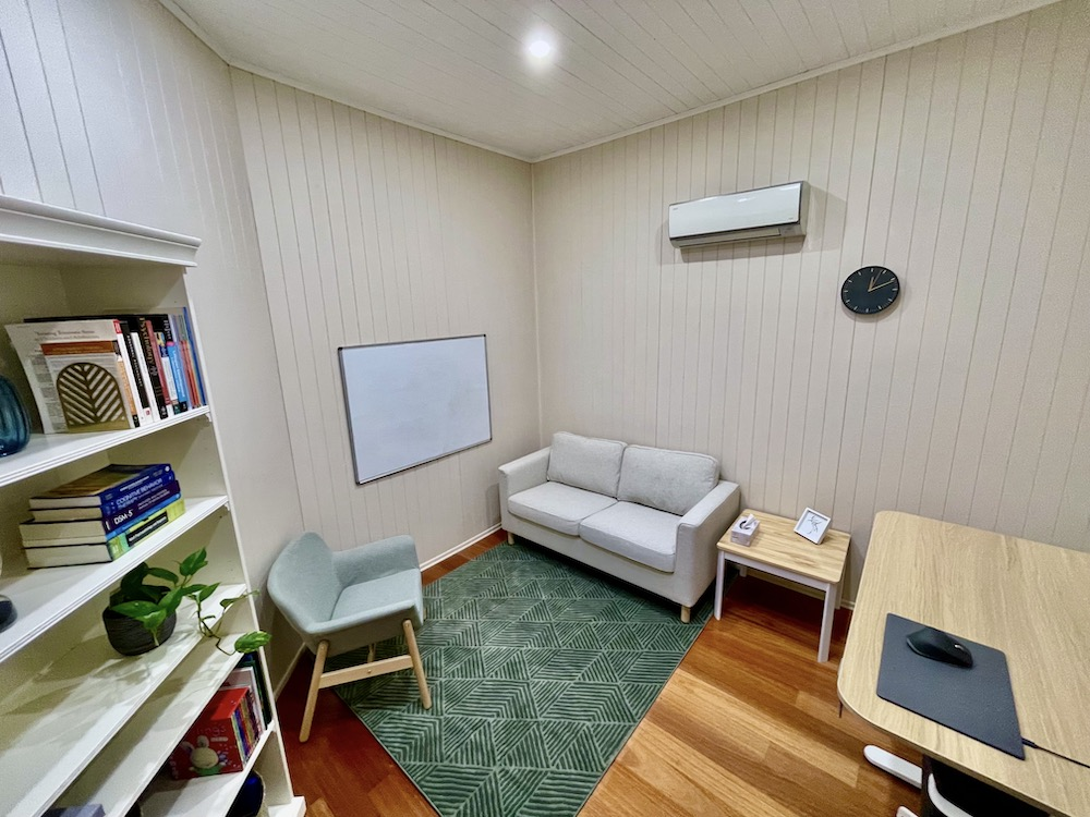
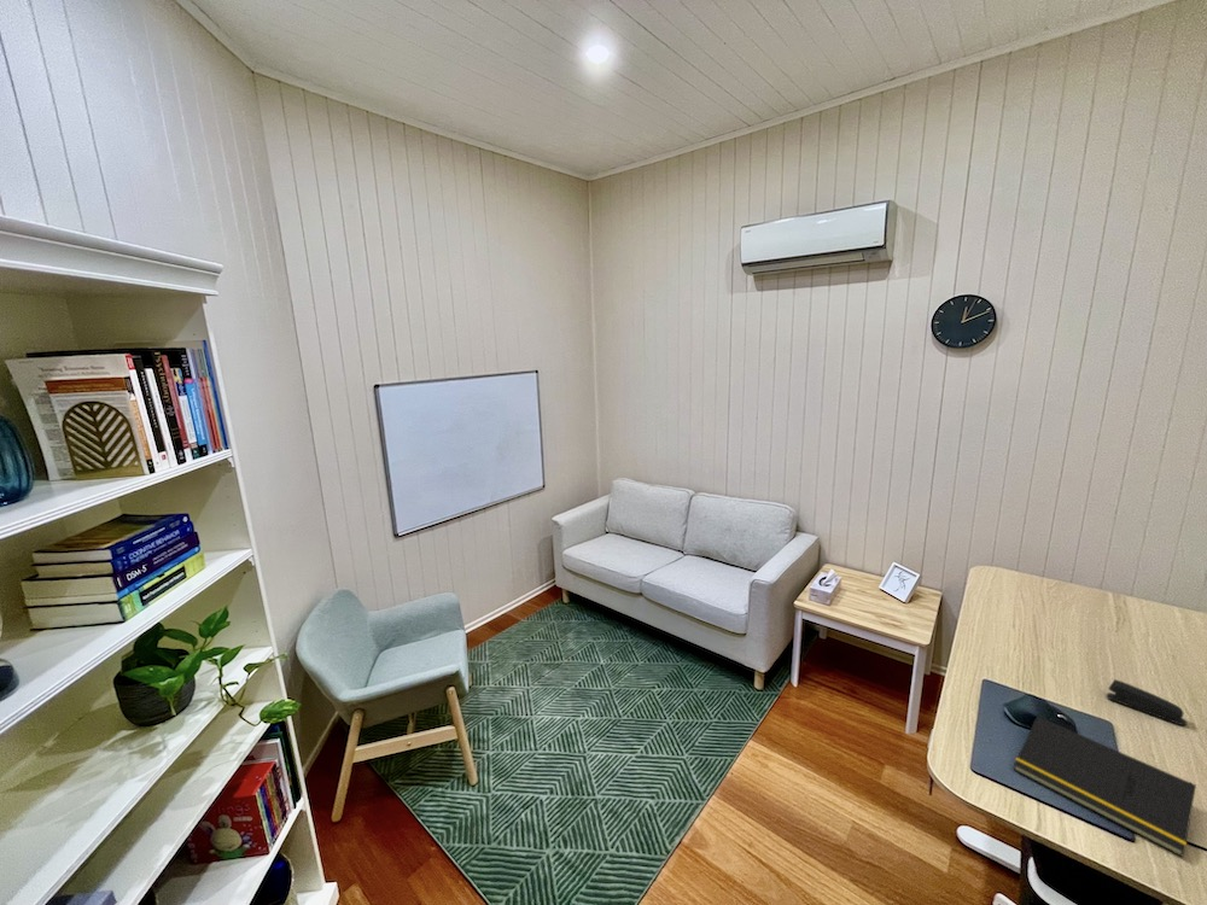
+ stapler [1106,678,1188,726]
+ notepad [1013,714,1197,858]
